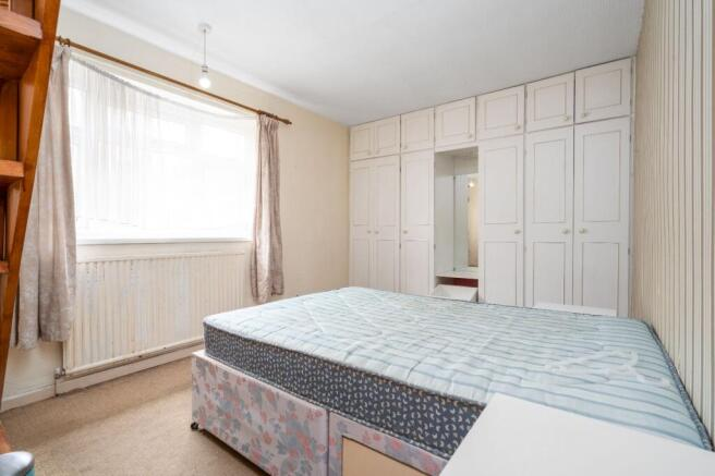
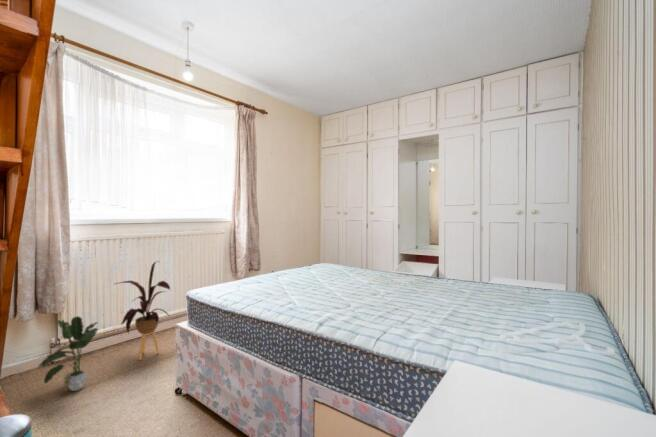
+ house plant [114,260,171,361]
+ potted plant [37,315,99,392]
